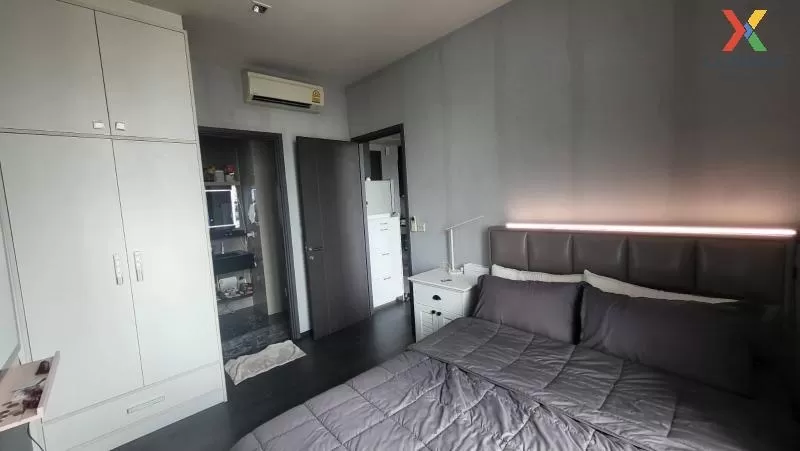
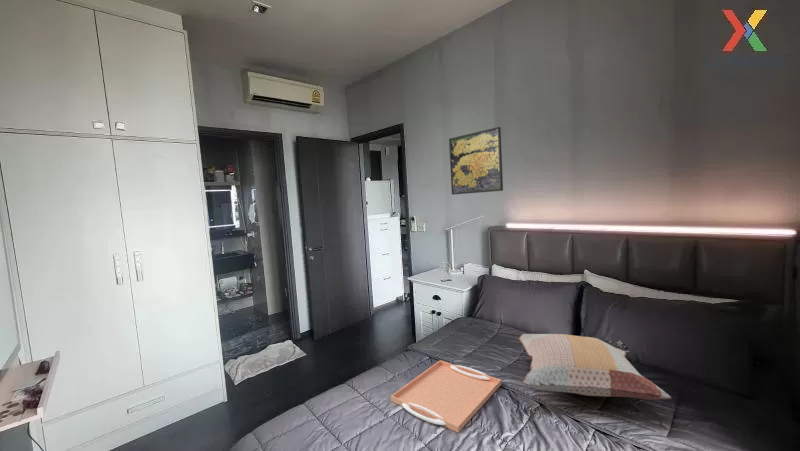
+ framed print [448,126,504,196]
+ decorative pillow [518,333,672,401]
+ serving tray [390,359,502,433]
